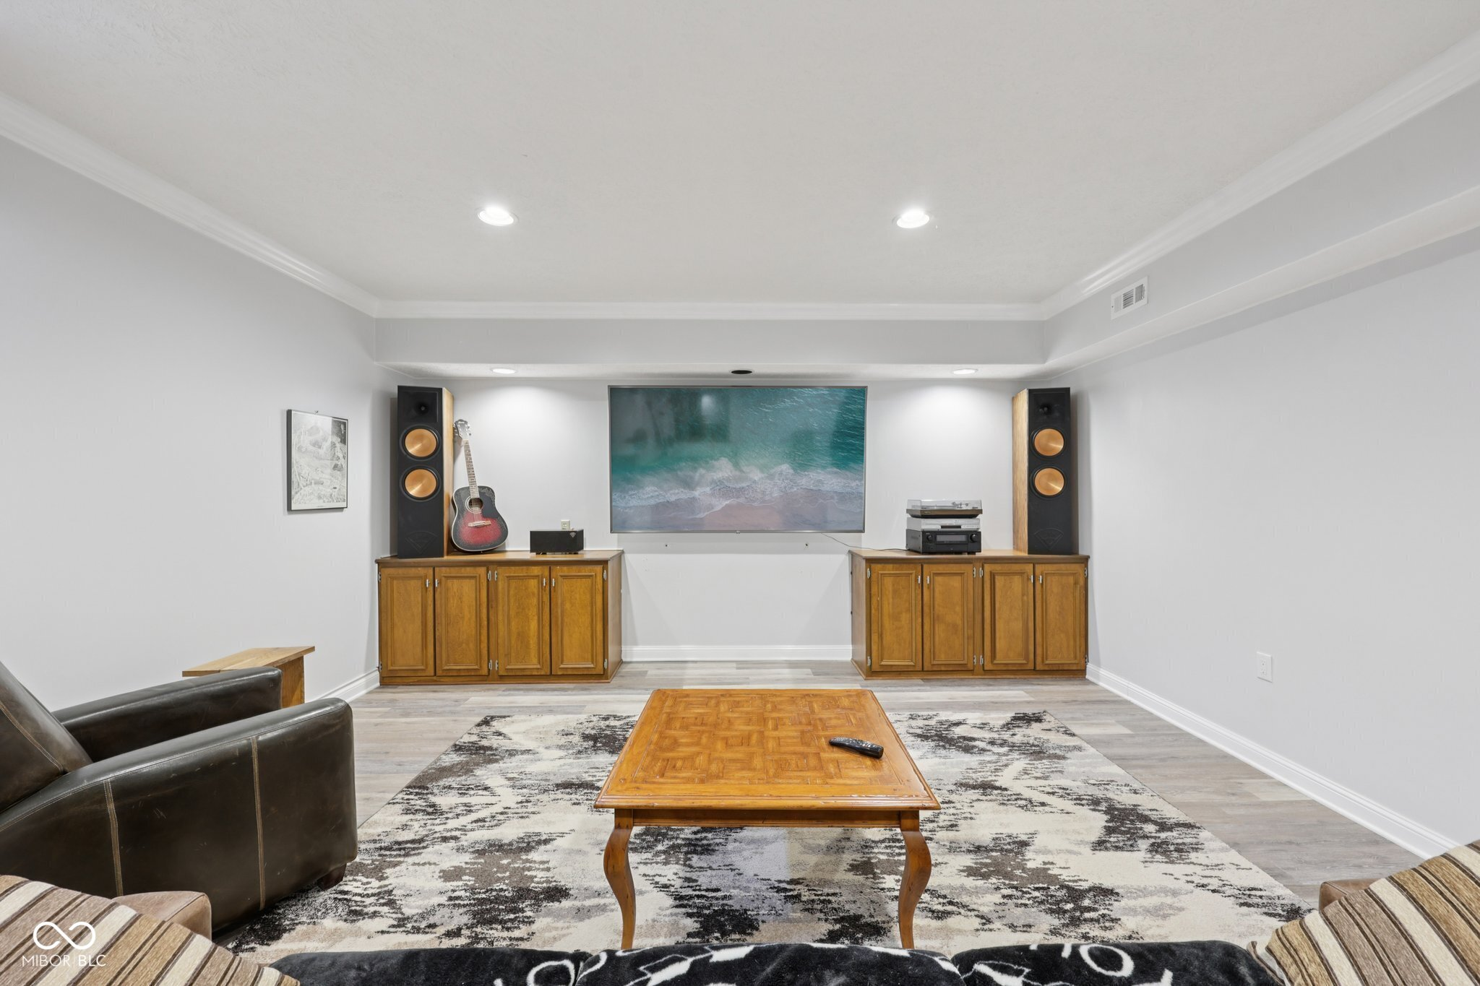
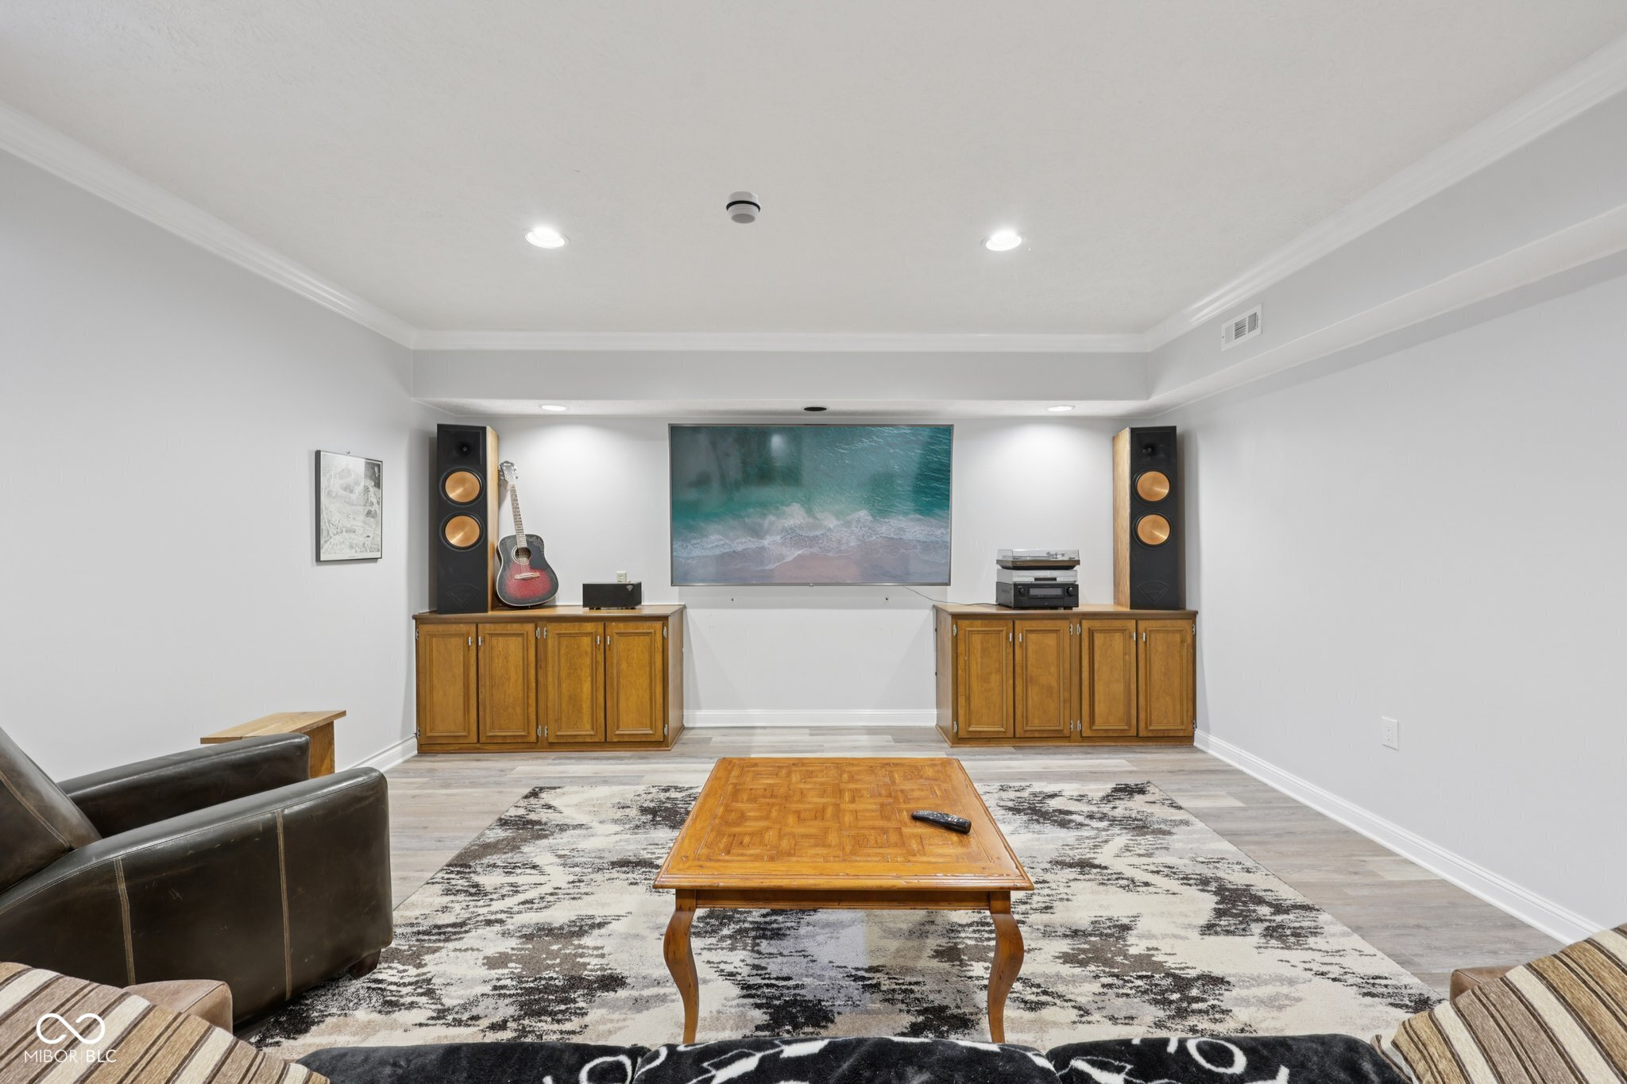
+ smoke detector [725,191,762,225]
